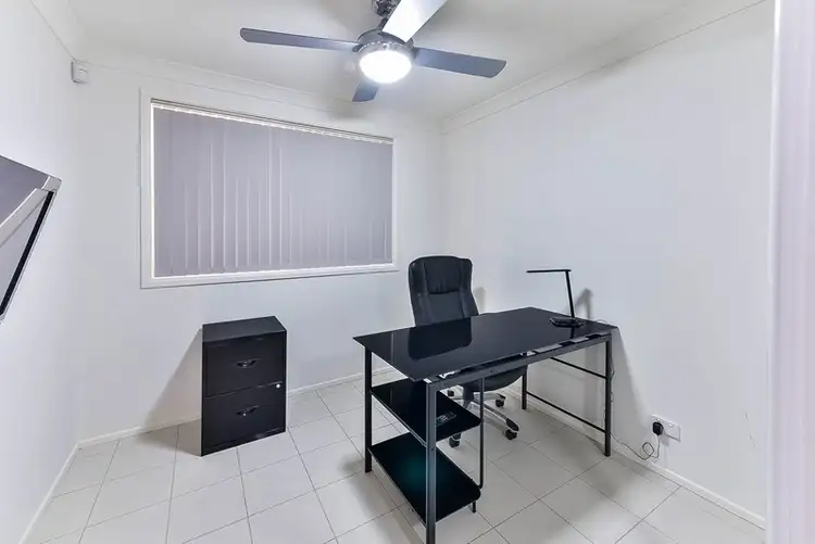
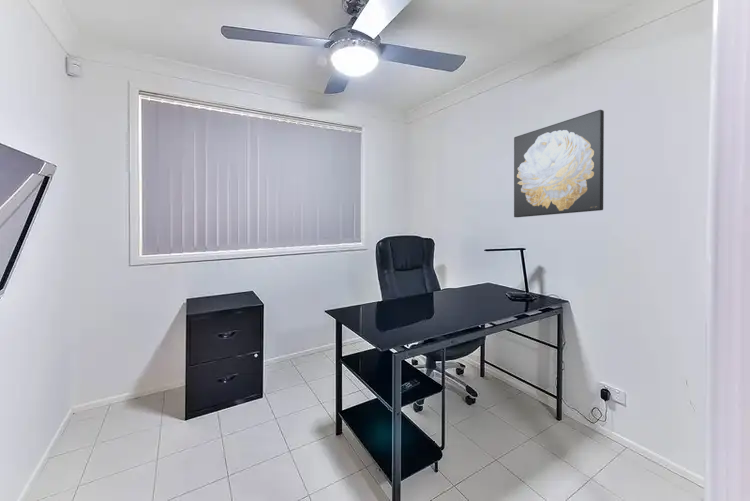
+ wall art [513,109,605,218]
